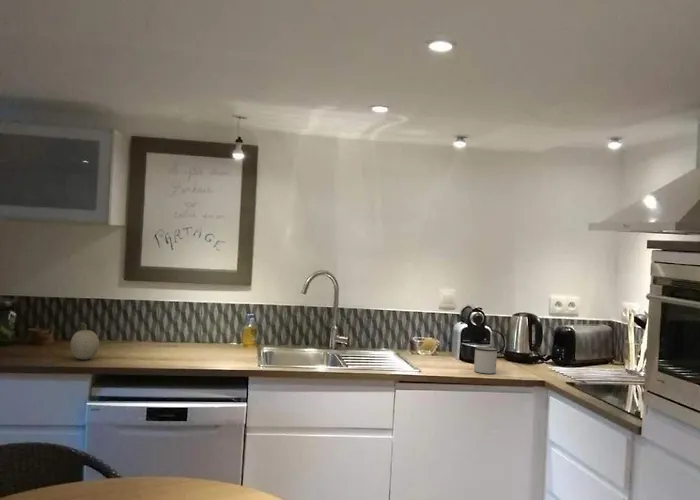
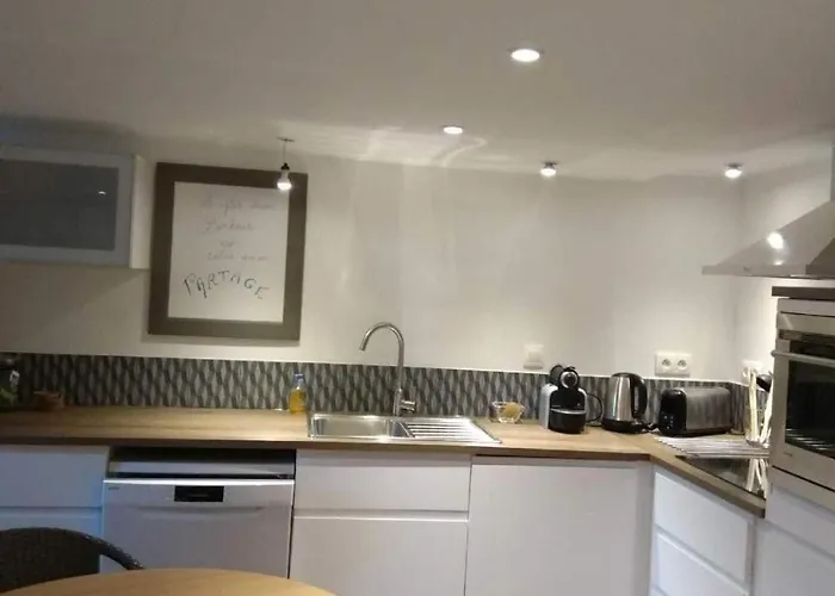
- fruit [70,322,100,360]
- mug [473,346,499,375]
